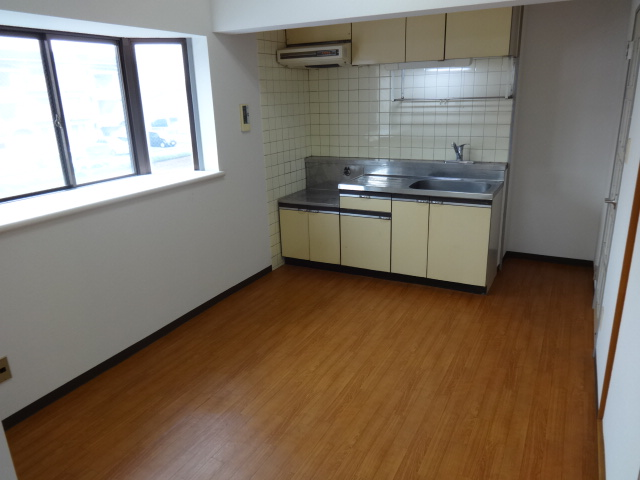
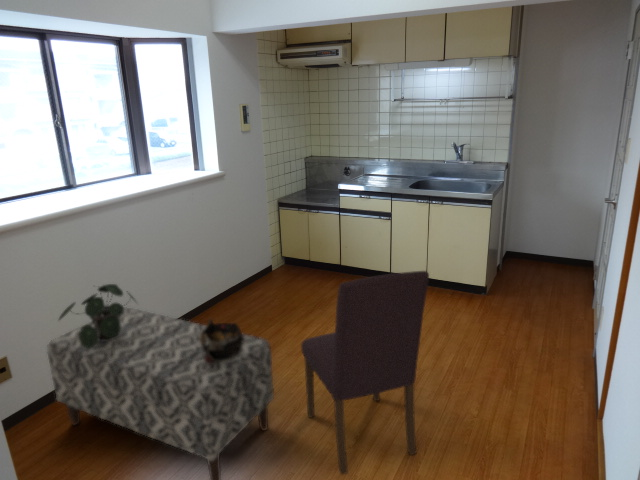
+ bench [46,306,275,480]
+ dining chair [300,270,430,476]
+ decorative bowl [200,318,244,364]
+ potted plant [57,283,140,348]
